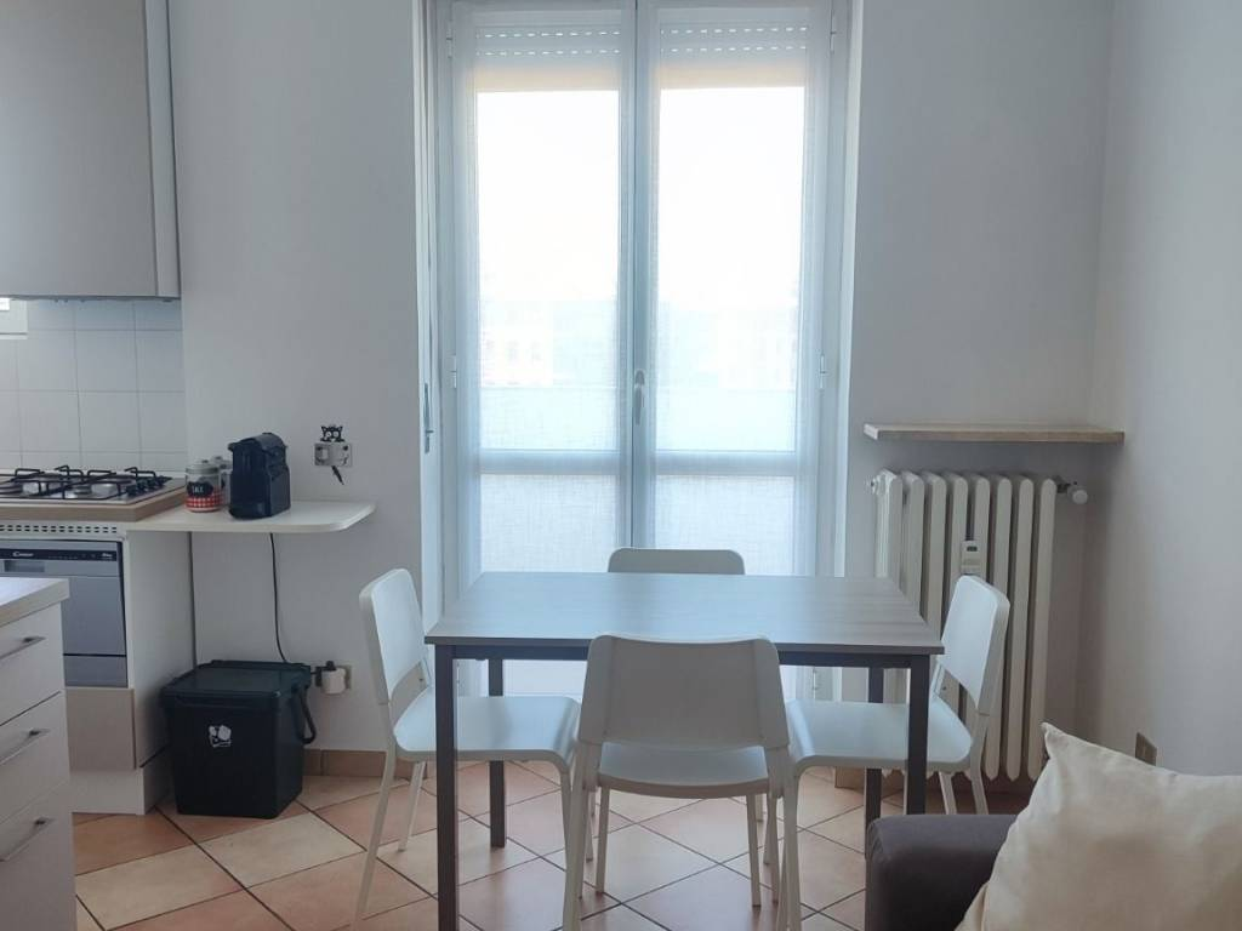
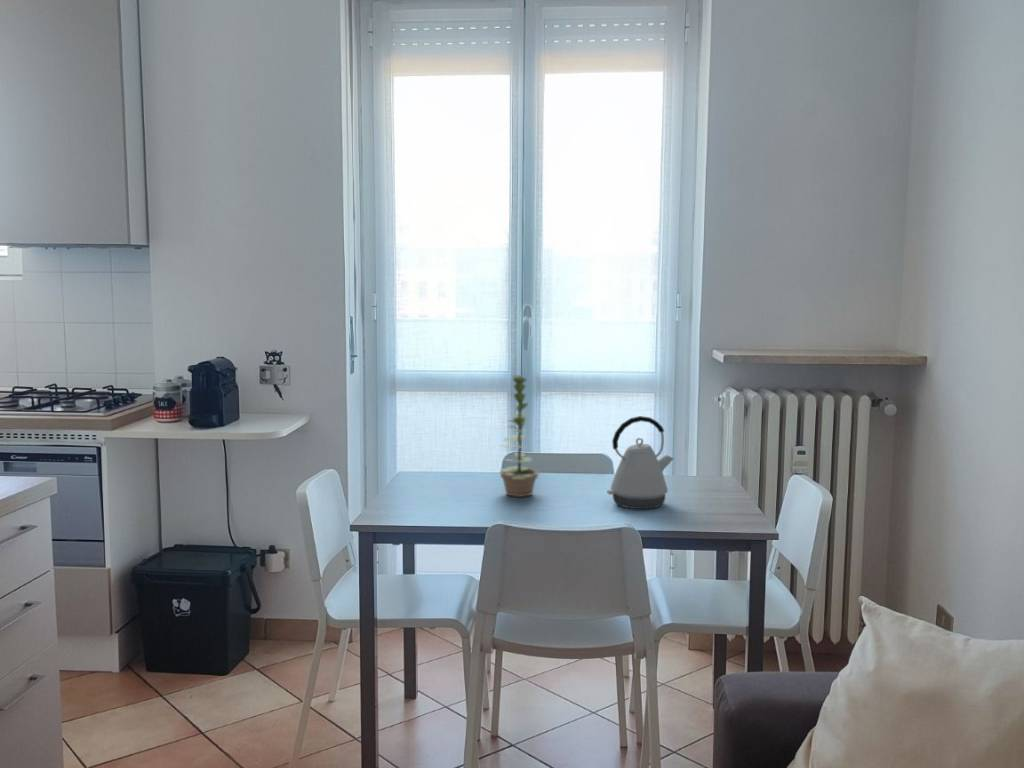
+ plant [498,374,539,498]
+ kettle [606,415,675,510]
